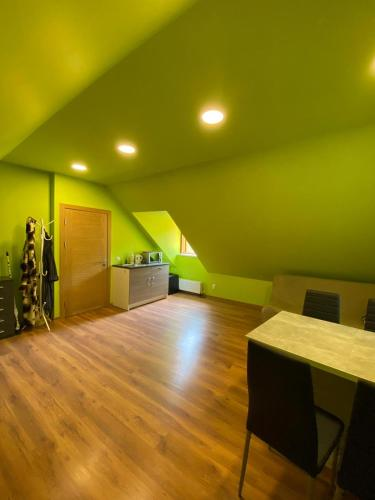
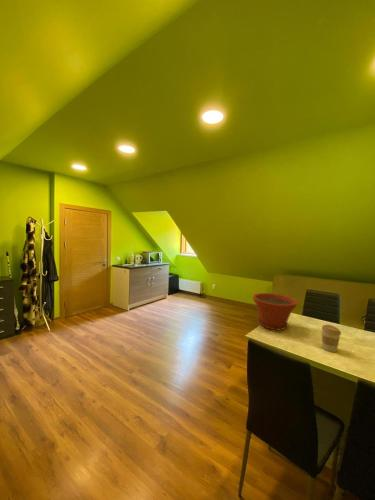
+ plant pot [252,292,299,331]
+ coffee cup [321,324,342,353]
